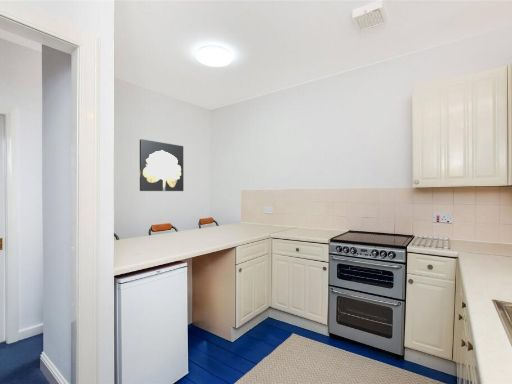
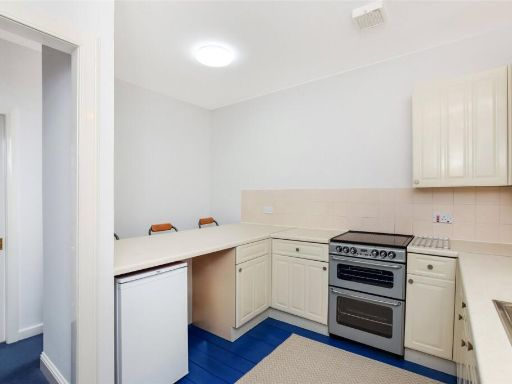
- wall art [139,138,185,192]
